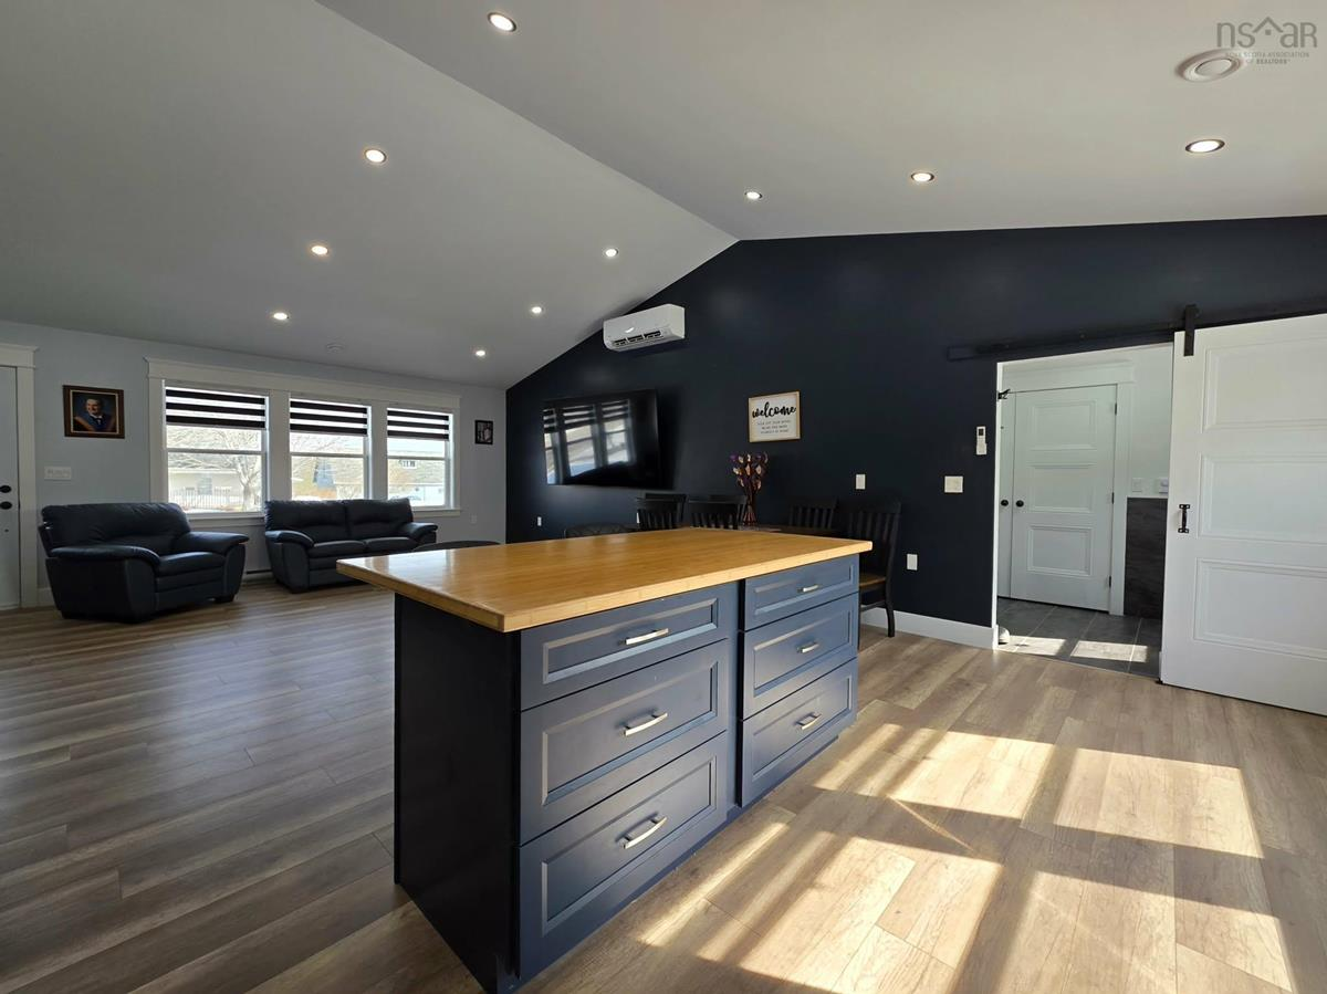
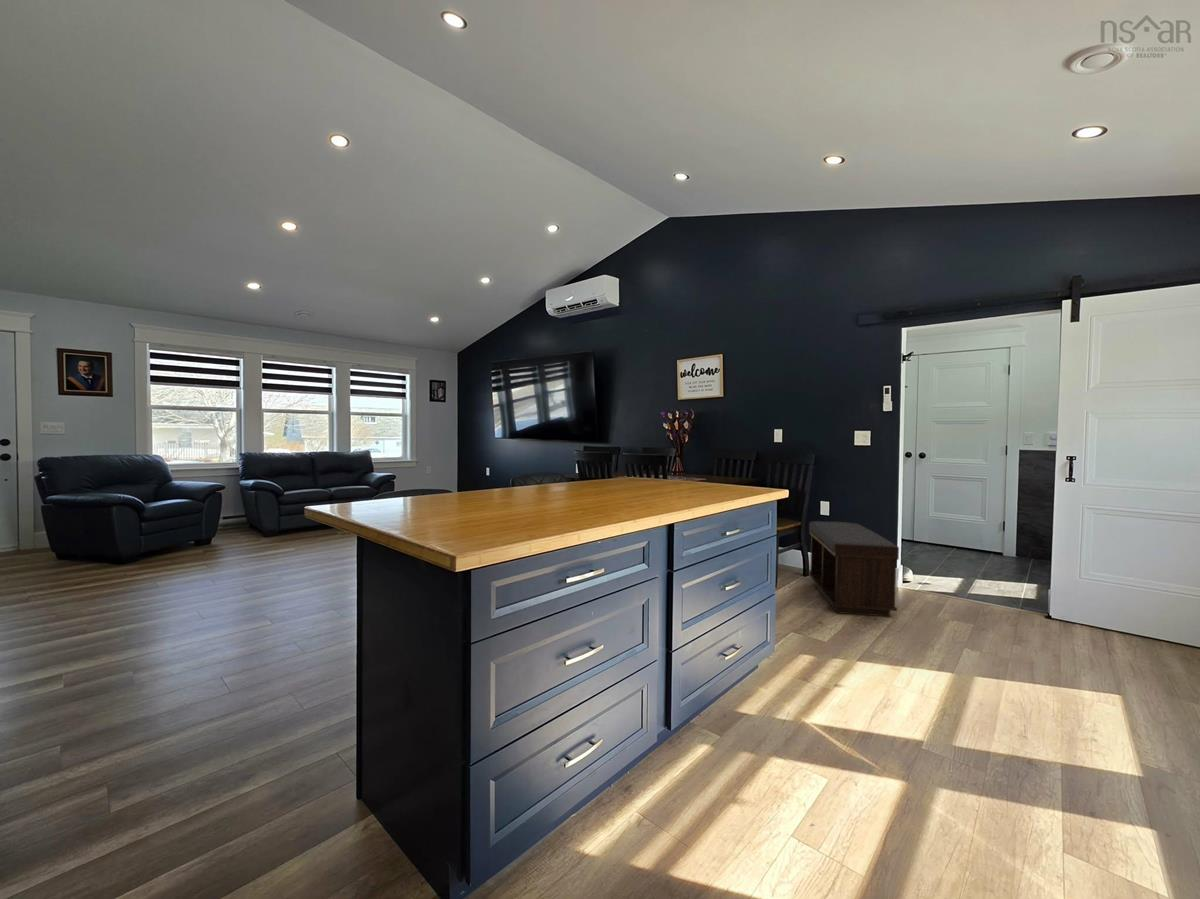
+ bench [807,520,900,617]
